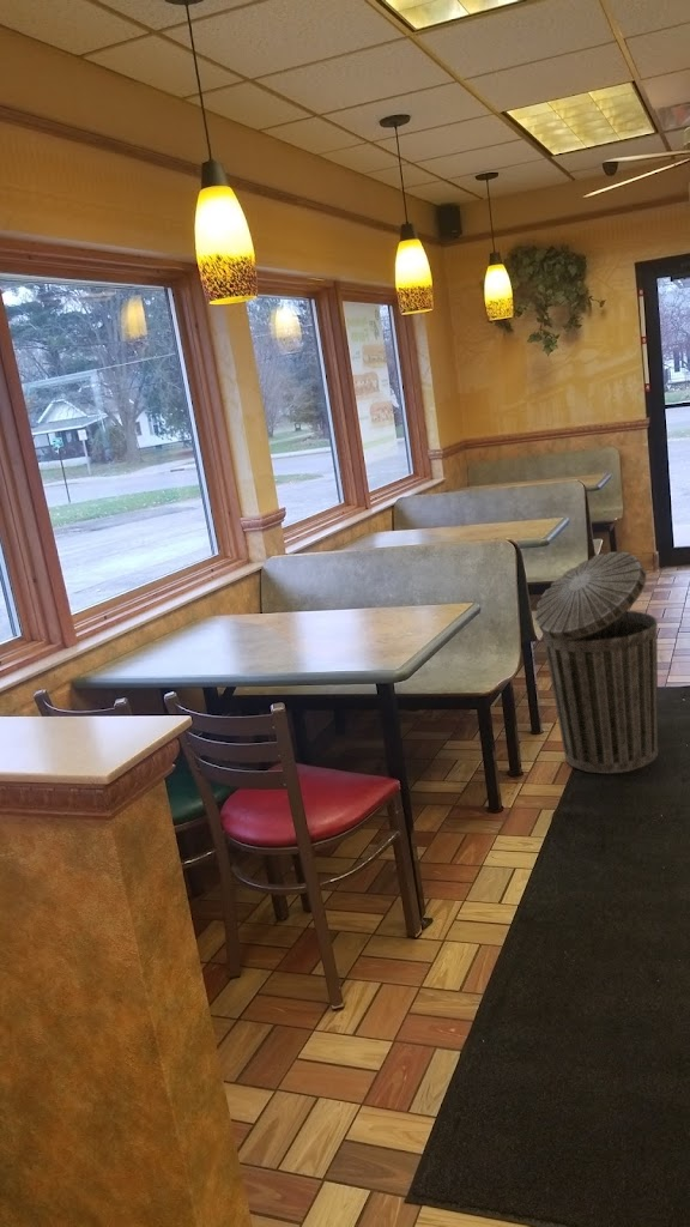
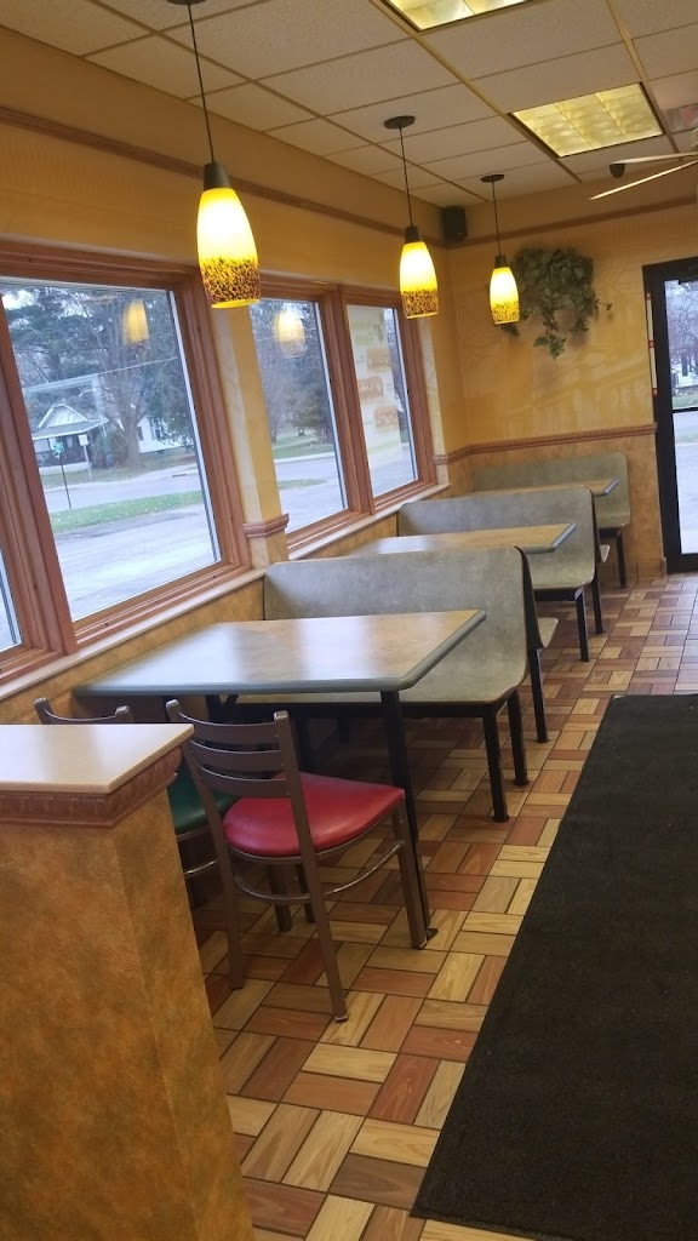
- trash can [534,550,659,774]
